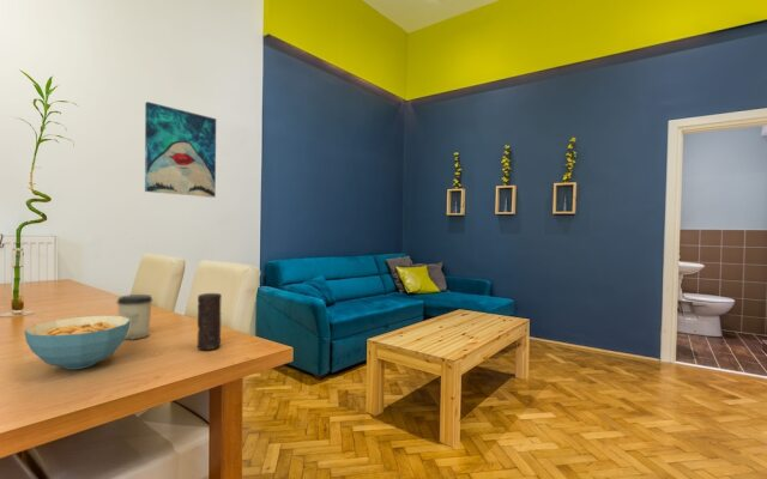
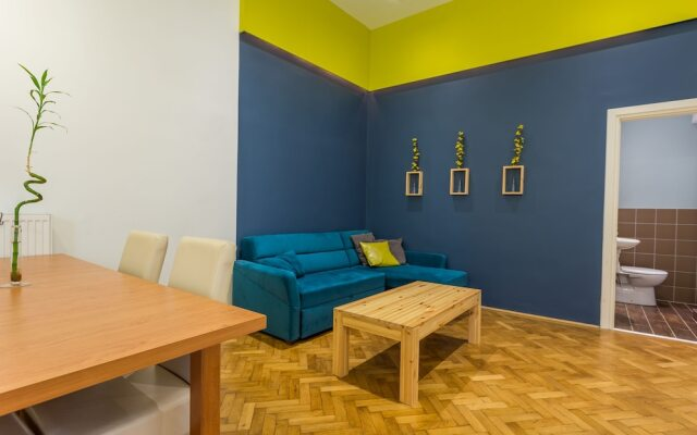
- wall art [144,101,217,199]
- cup [116,293,153,341]
- candle [197,292,223,351]
- cereal bowl [23,315,131,370]
